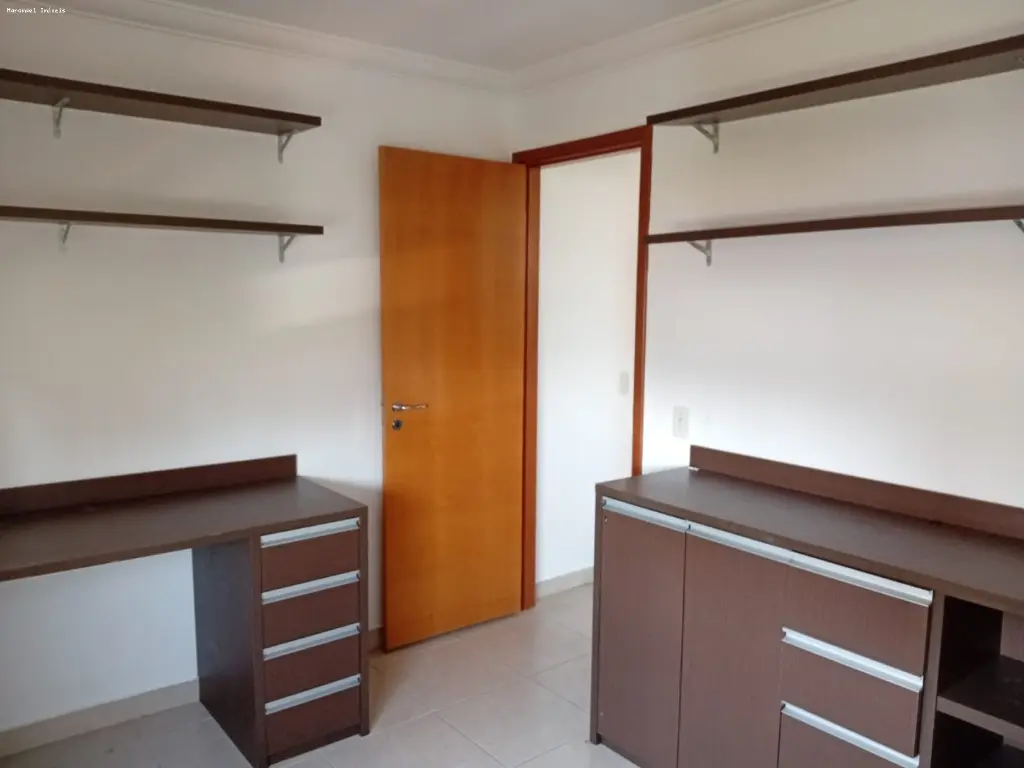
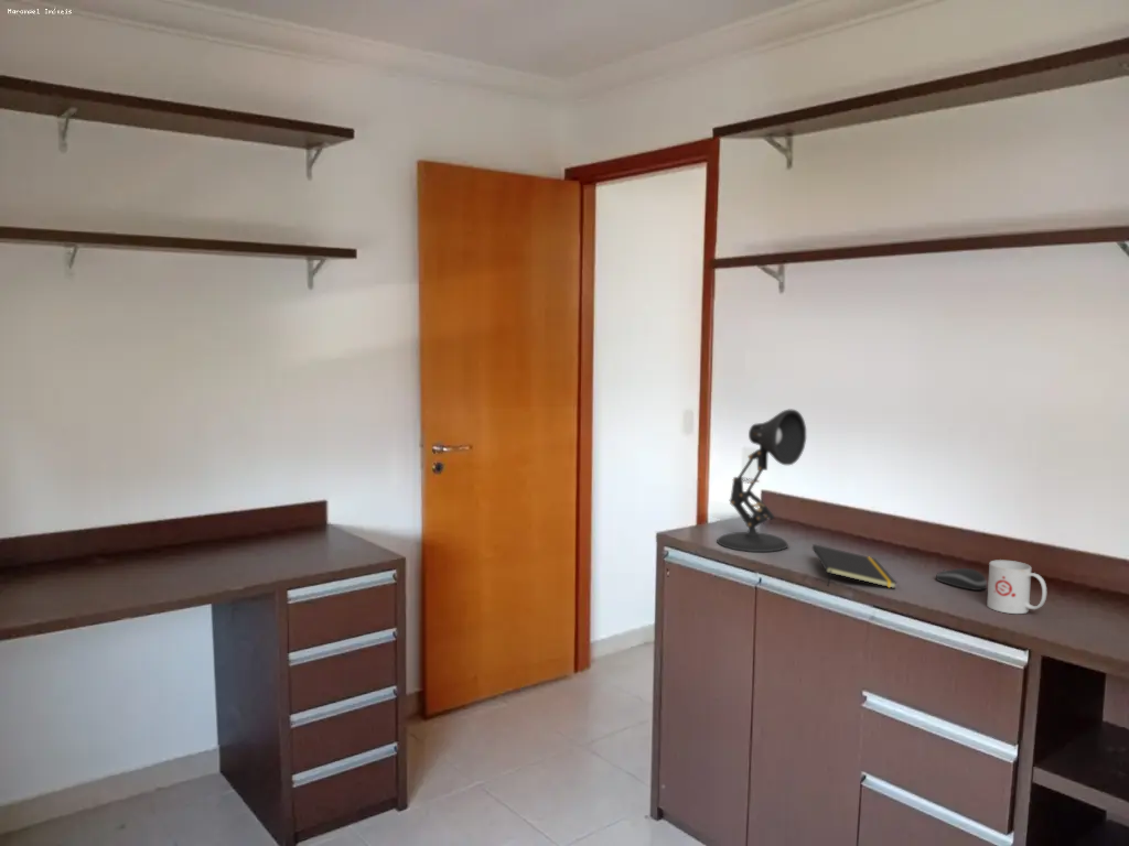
+ notepad [811,543,897,589]
+ mug [986,558,1047,615]
+ desk lamp [716,408,807,553]
+ computer mouse [935,567,988,592]
